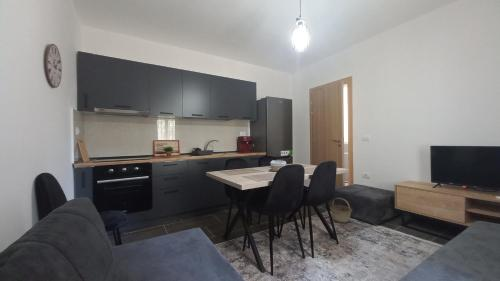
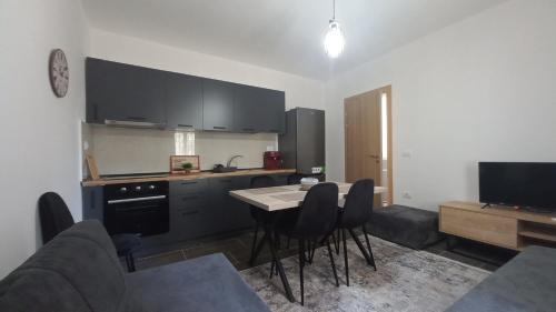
- basket [329,197,353,224]
